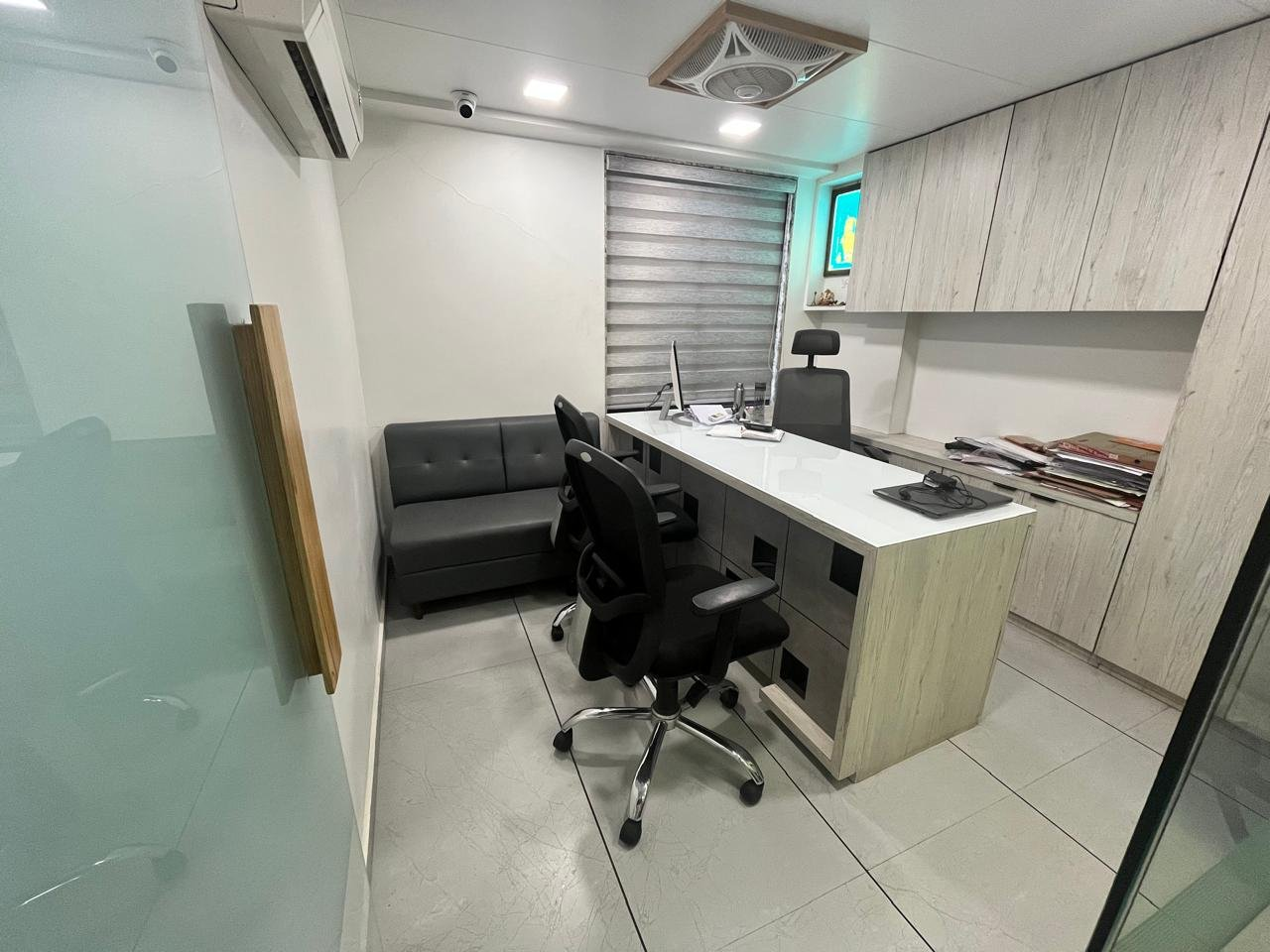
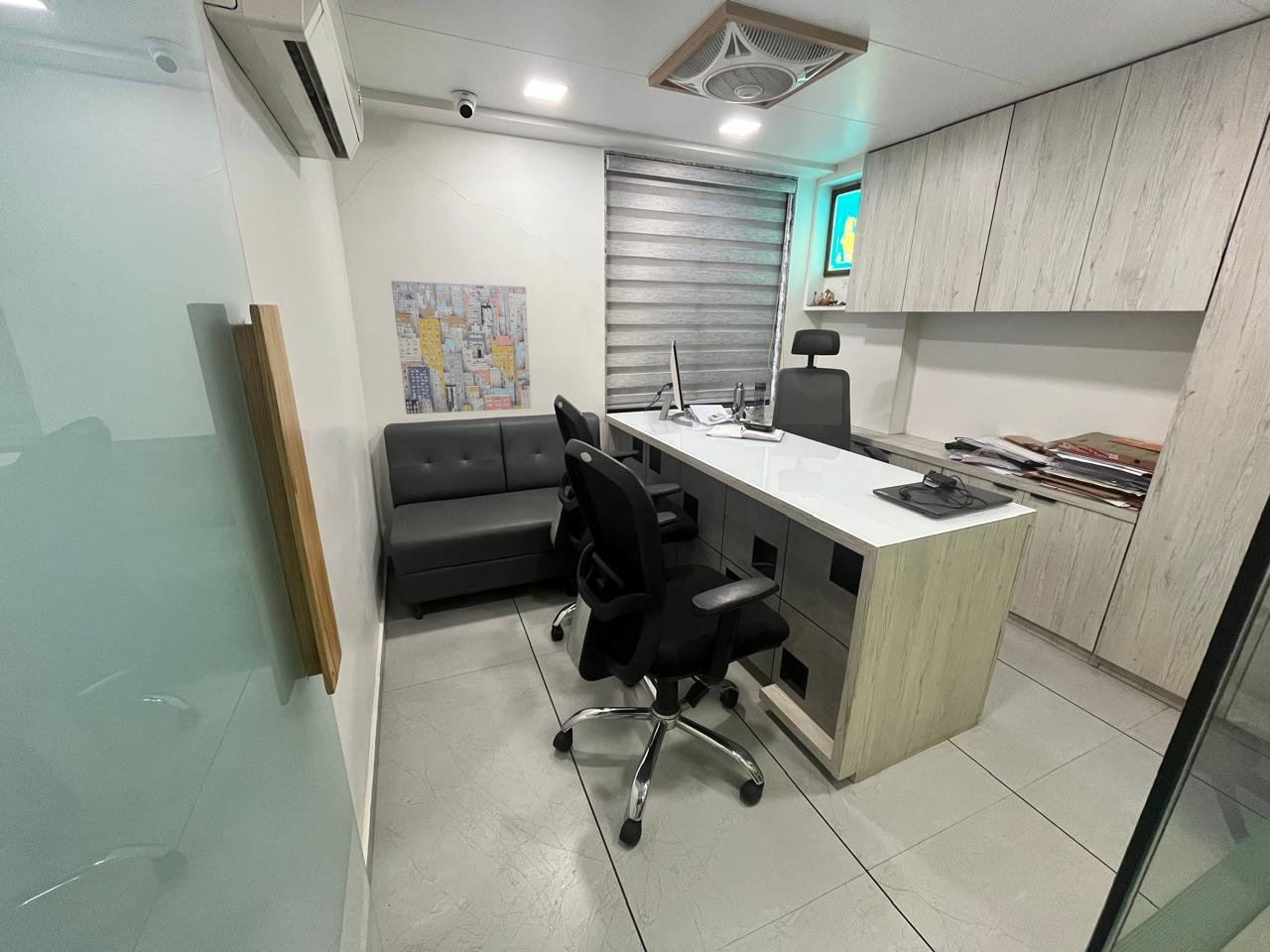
+ wall art [390,280,532,416]
